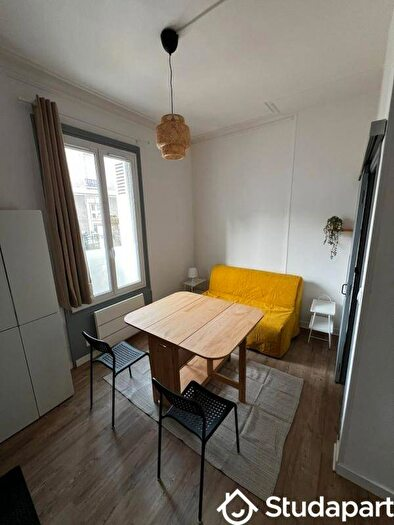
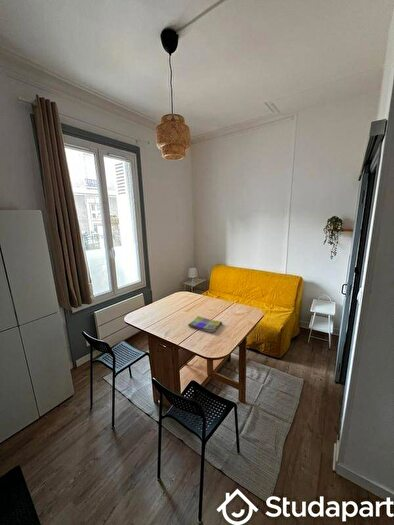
+ dish towel [187,315,223,333]
